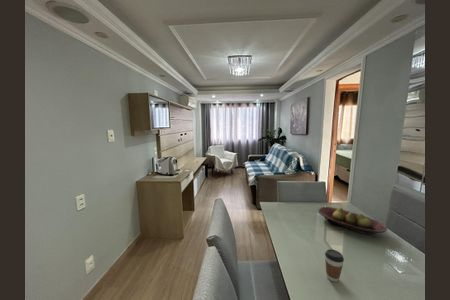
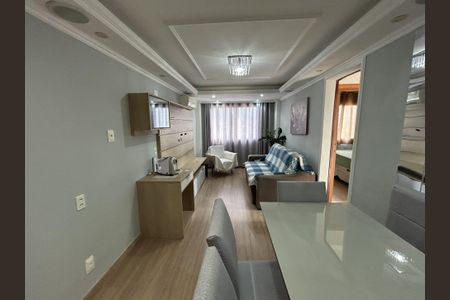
- fruit bowl [317,206,388,236]
- coffee cup [324,248,345,283]
